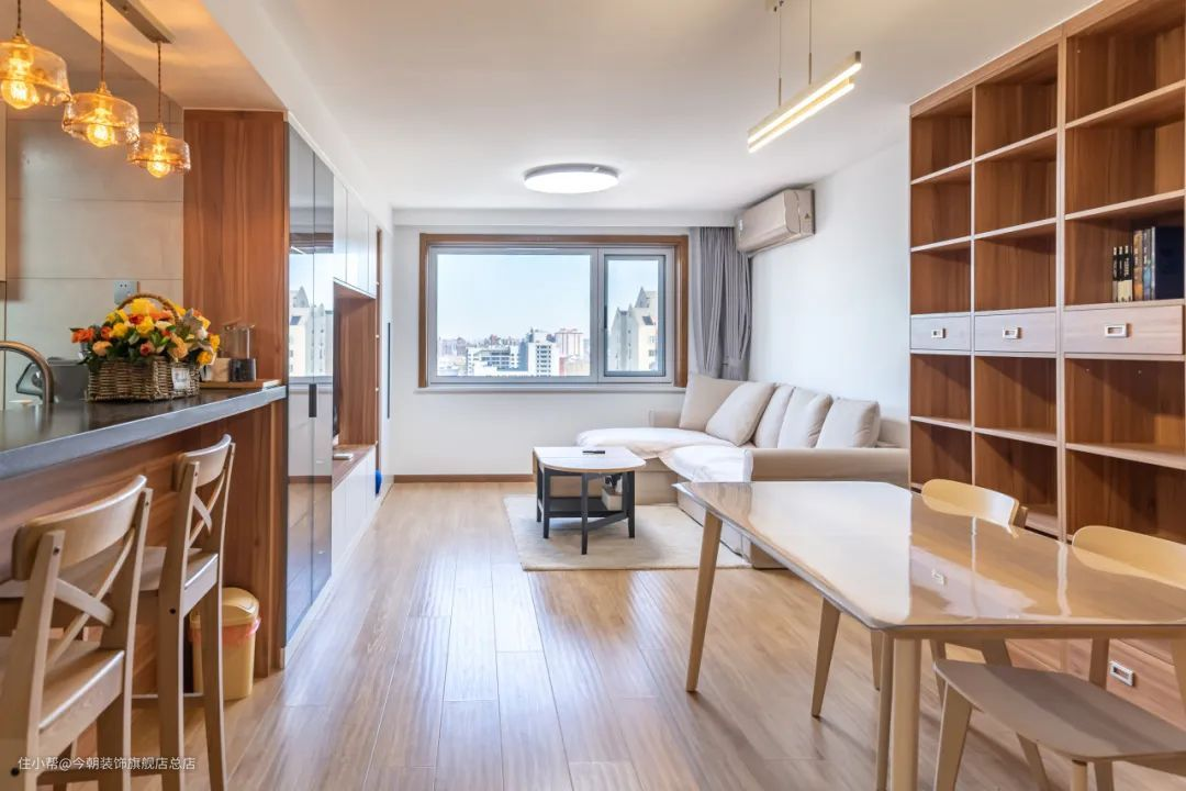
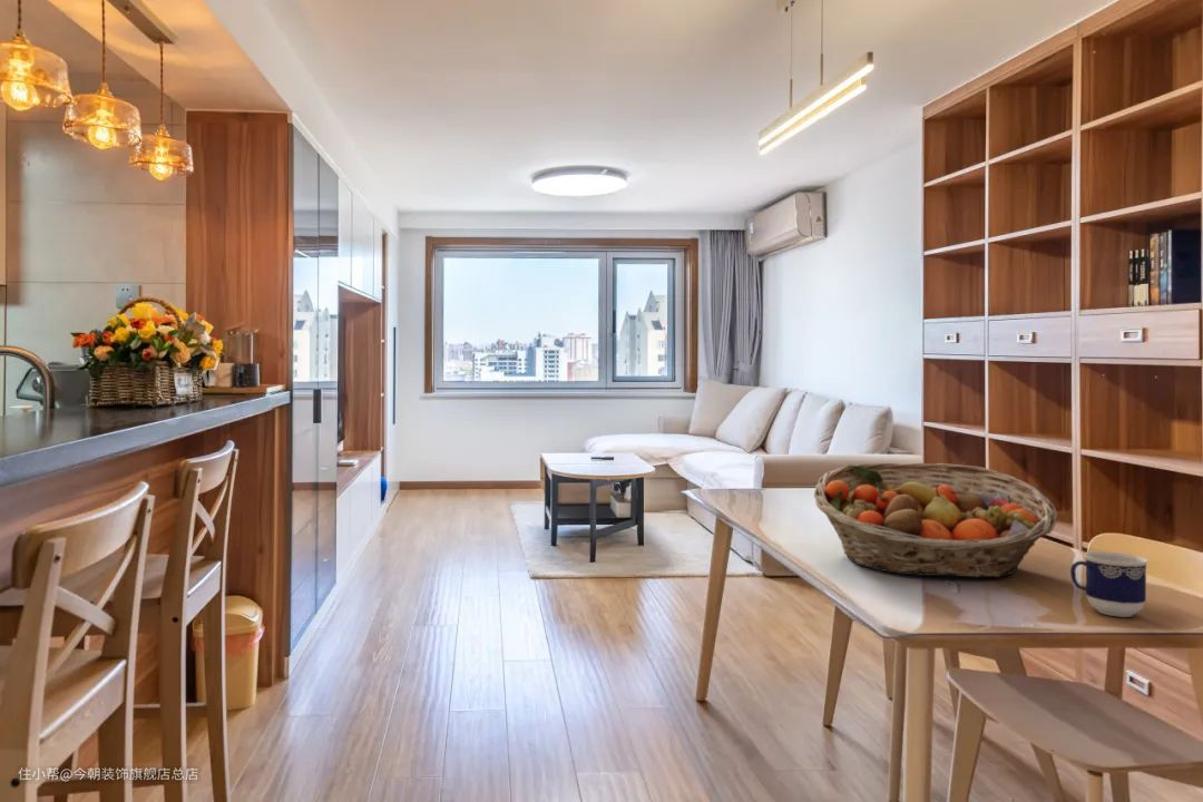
+ cup [1069,550,1150,618]
+ fruit basket [813,462,1058,579]
